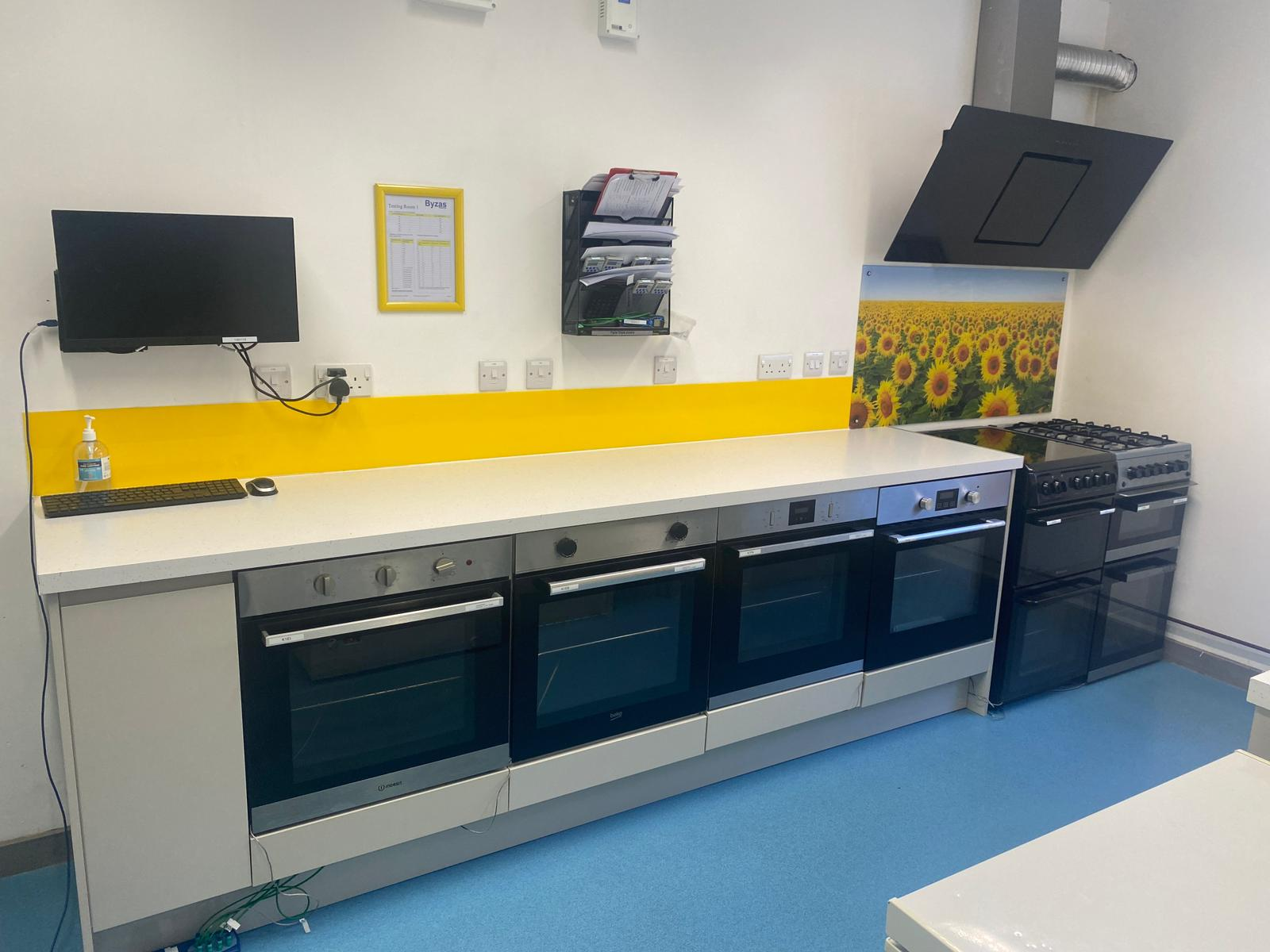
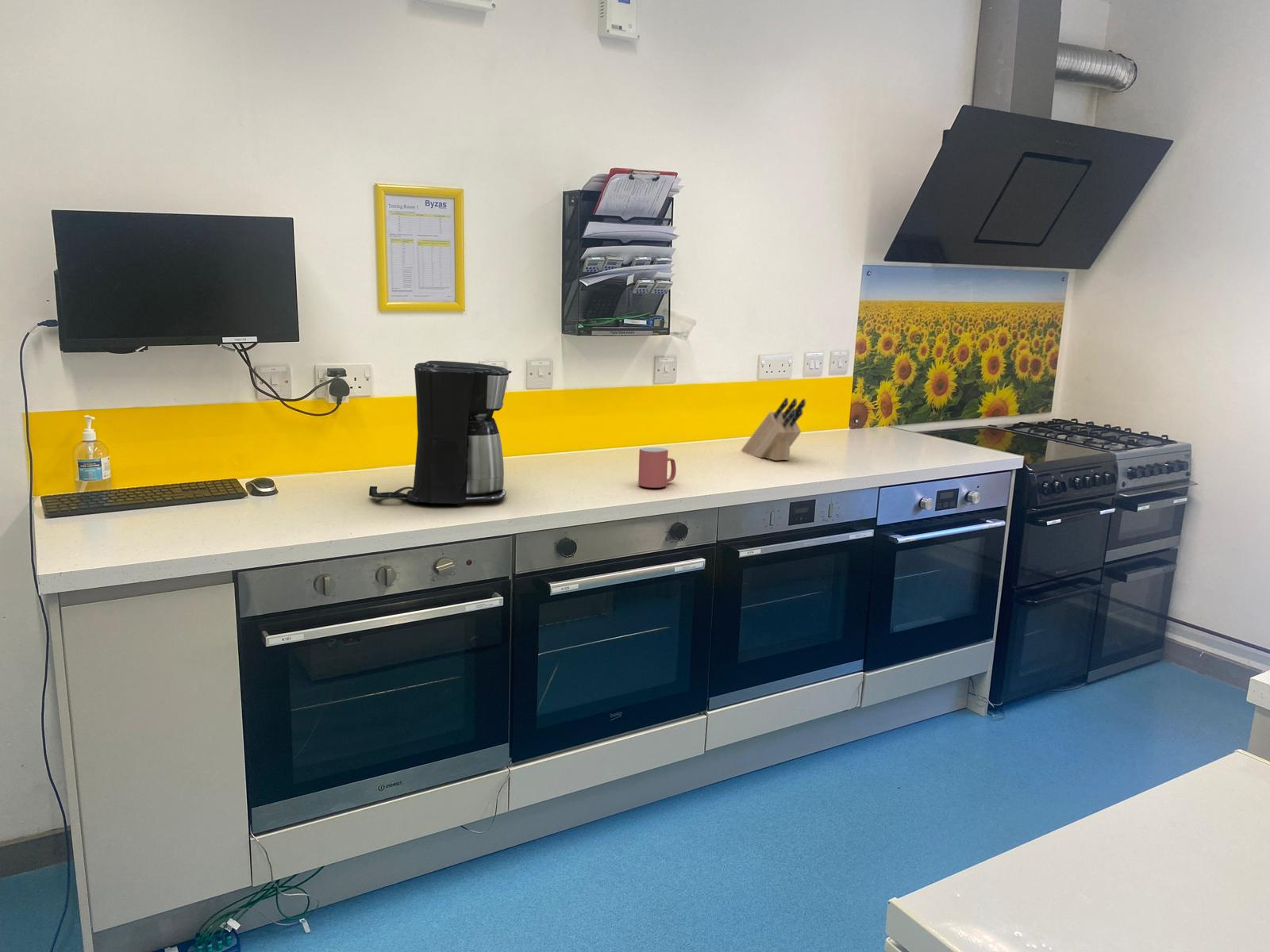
+ mug [637,447,677,489]
+ coffee maker [368,360,513,505]
+ knife block [741,397,806,461]
